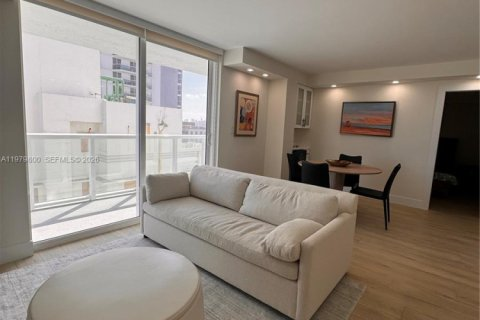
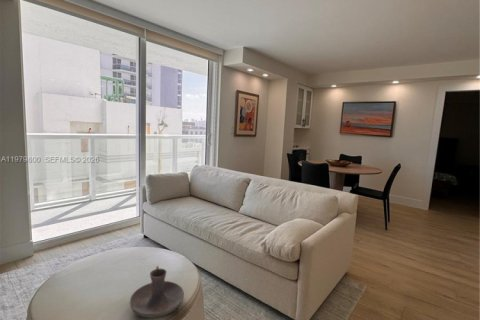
+ candle holder [129,265,185,319]
